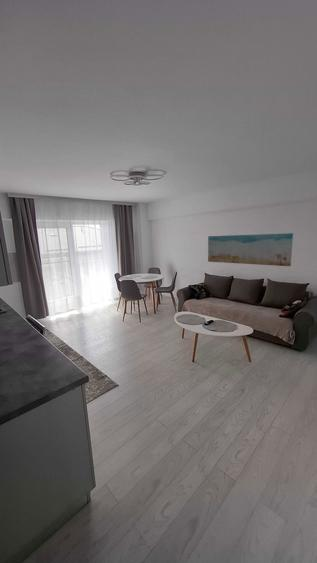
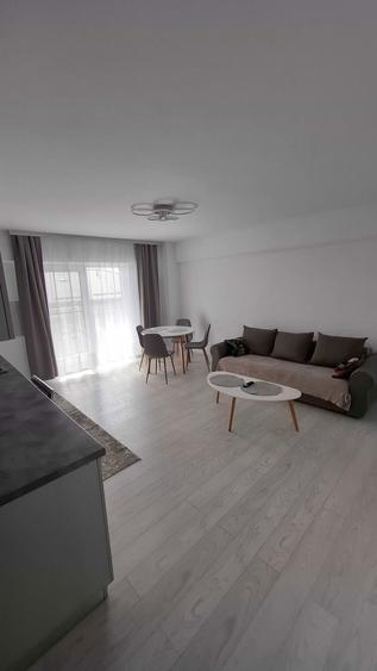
- wall art [207,232,294,267]
